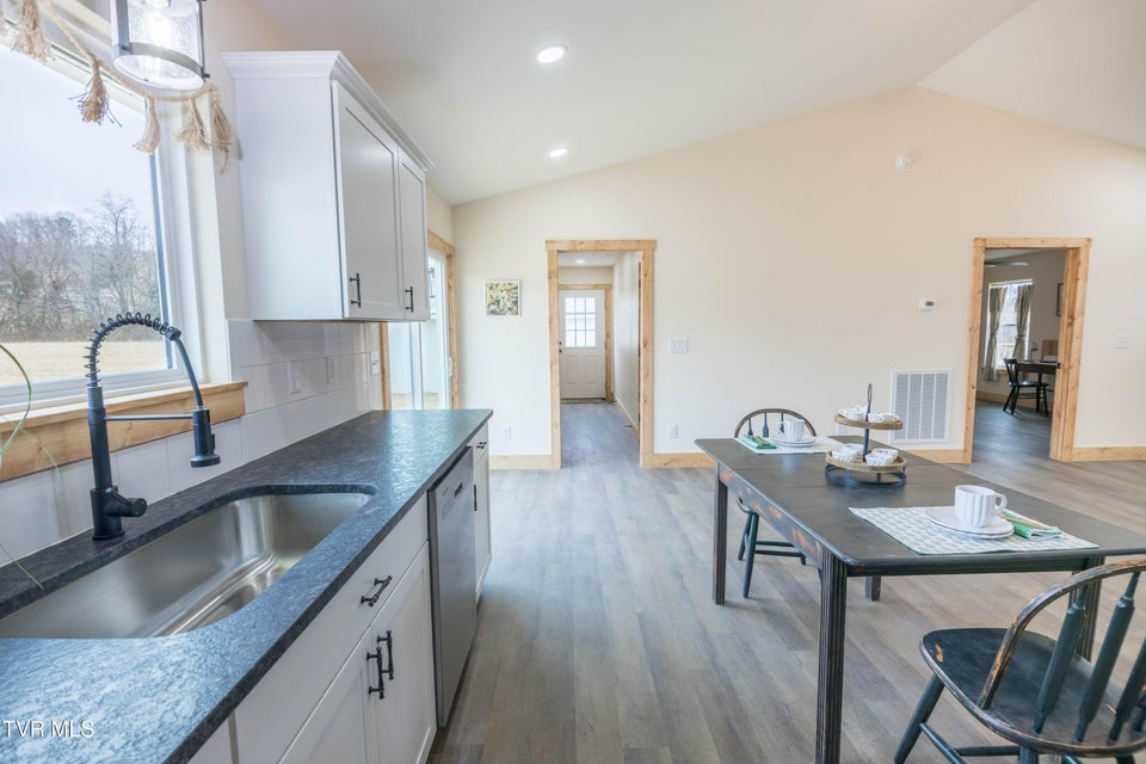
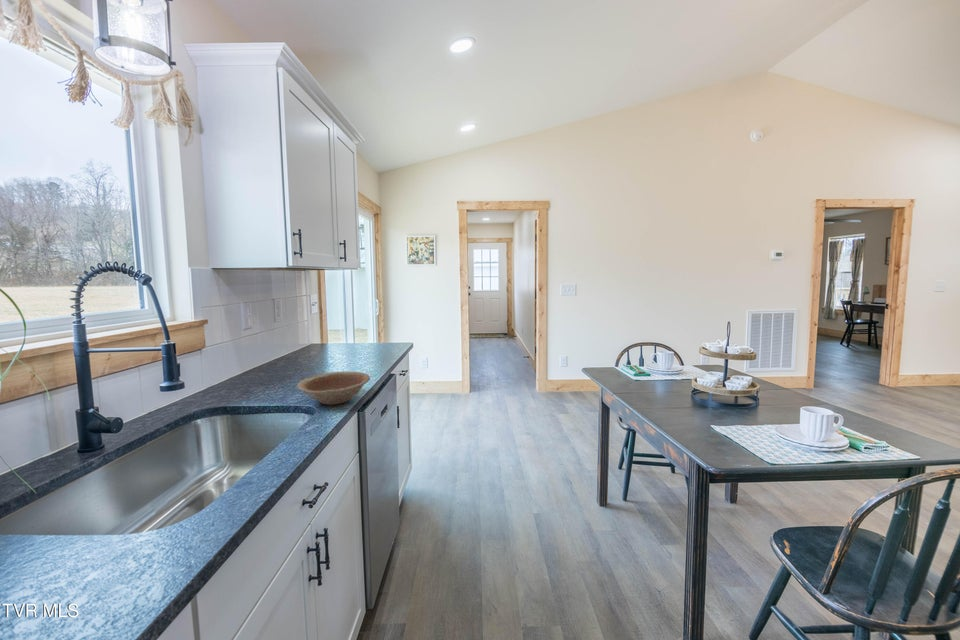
+ bowl [296,370,371,406]
